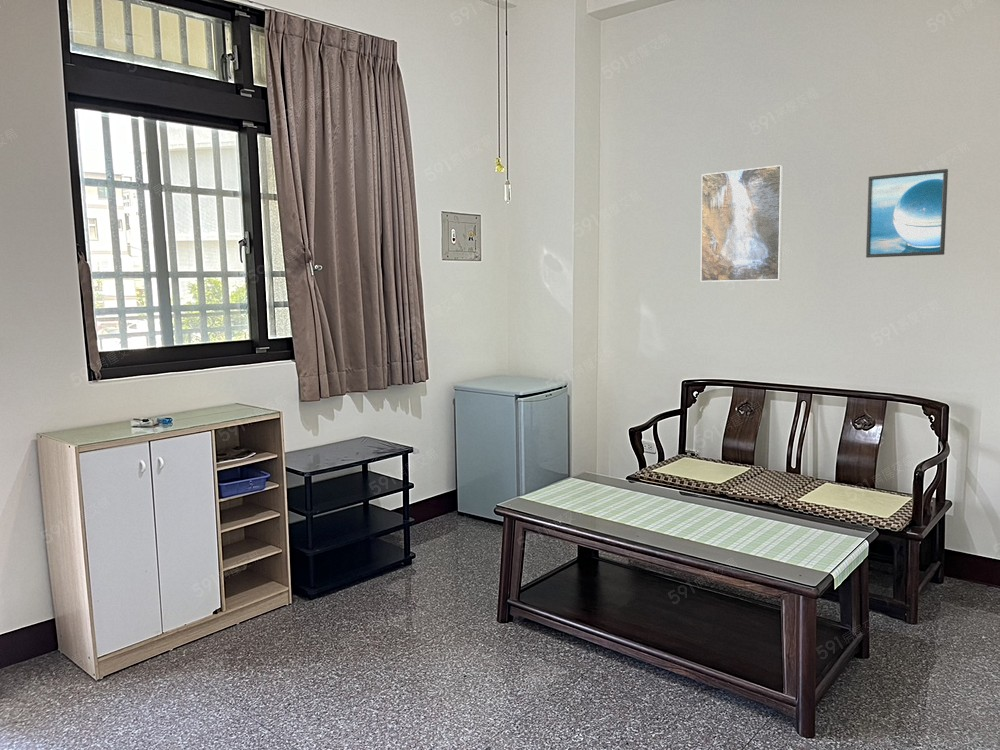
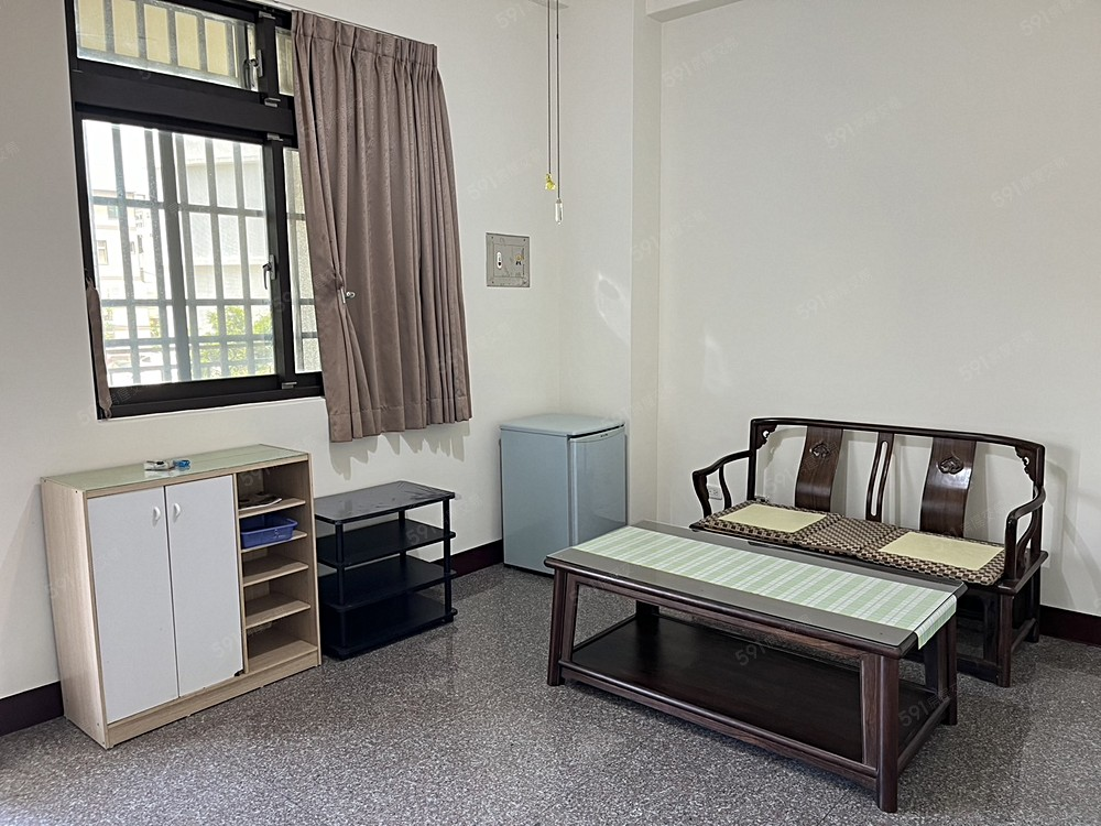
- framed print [700,164,784,283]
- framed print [865,168,949,259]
